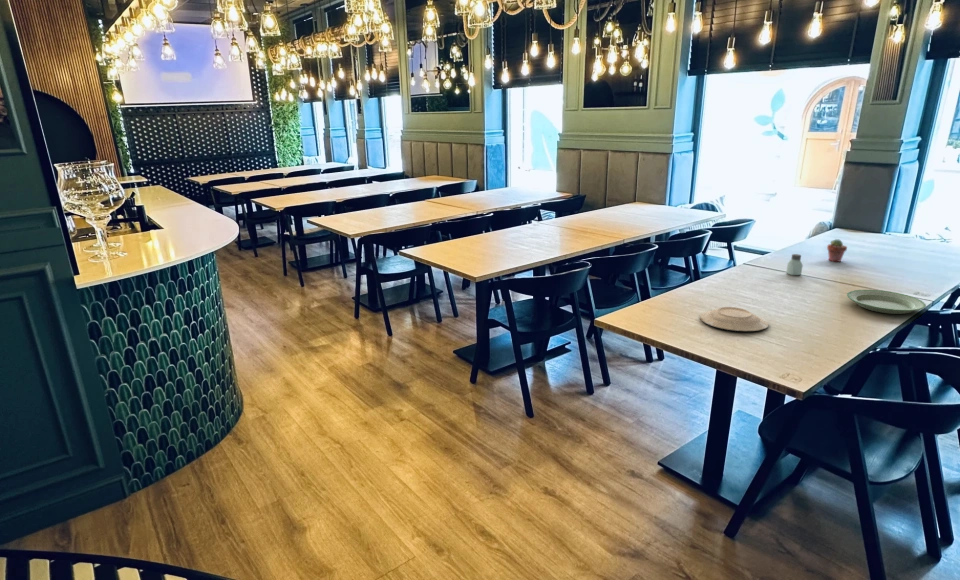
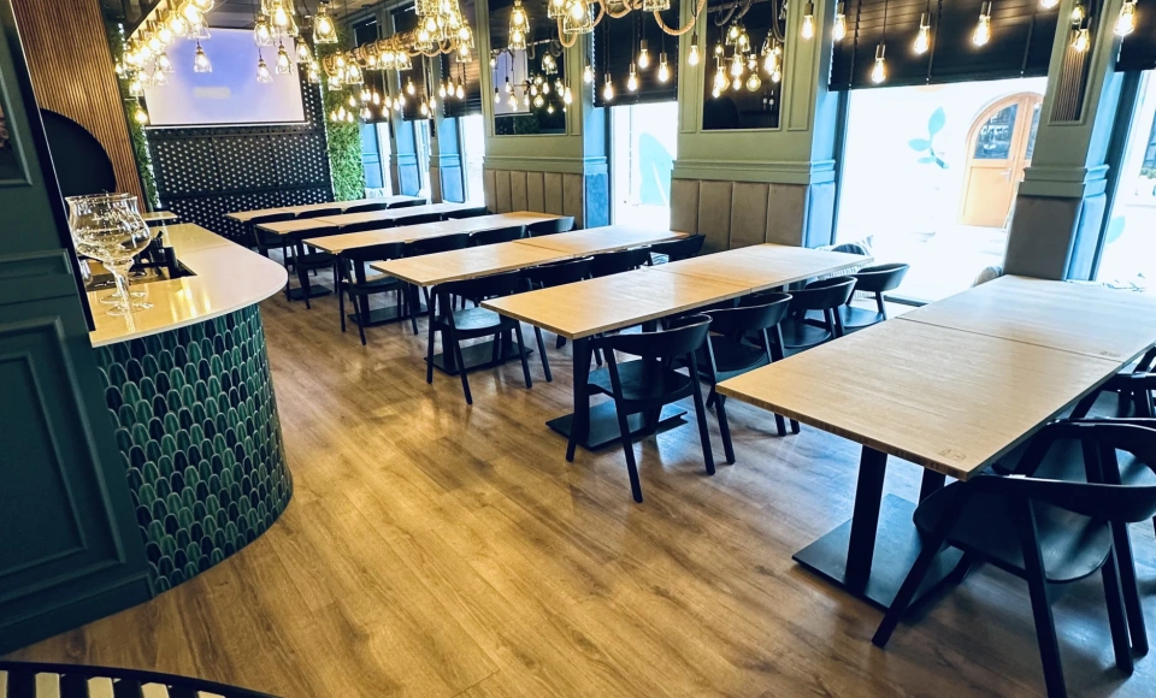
- saltshaker [785,253,804,276]
- plate [846,289,927,315]
- potted succulent [826,238,848,263]
- plate [699,306,770,332]
